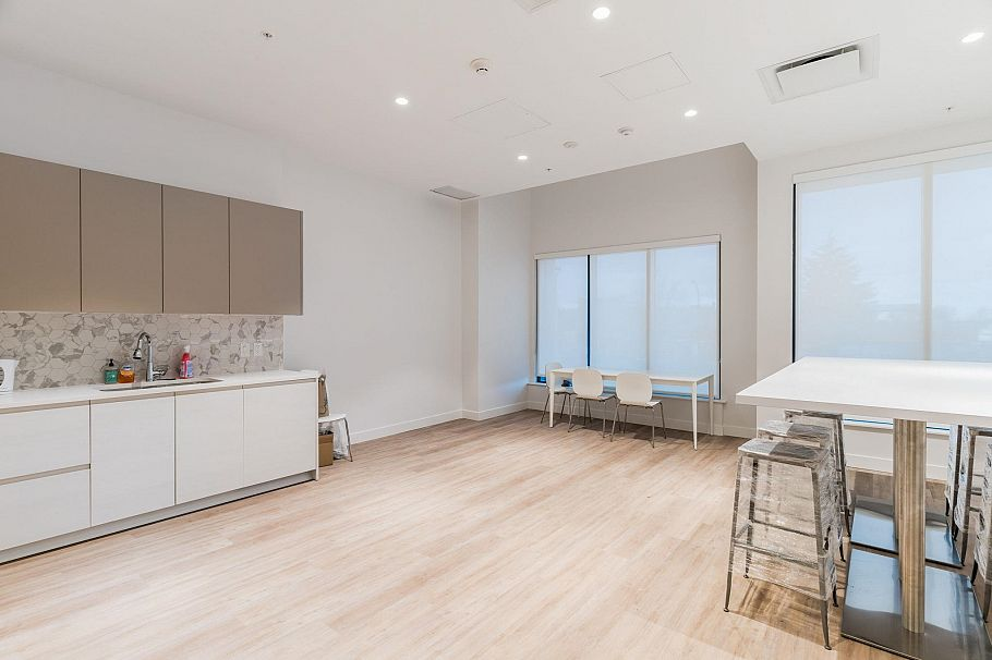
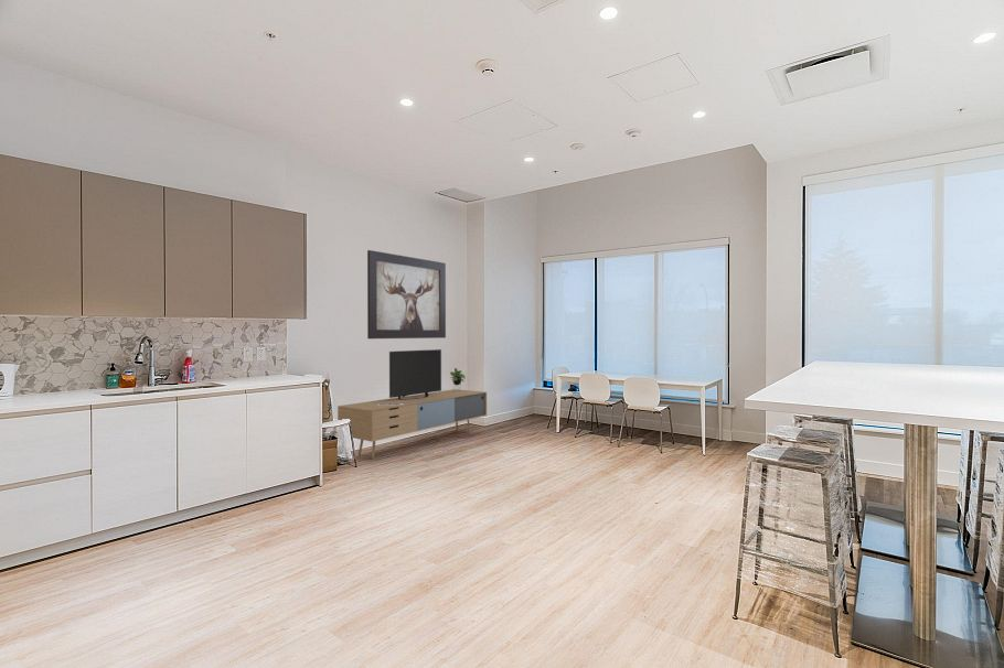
+ wall art [366,249,447,340]
+ media console [337,348,488,460]
